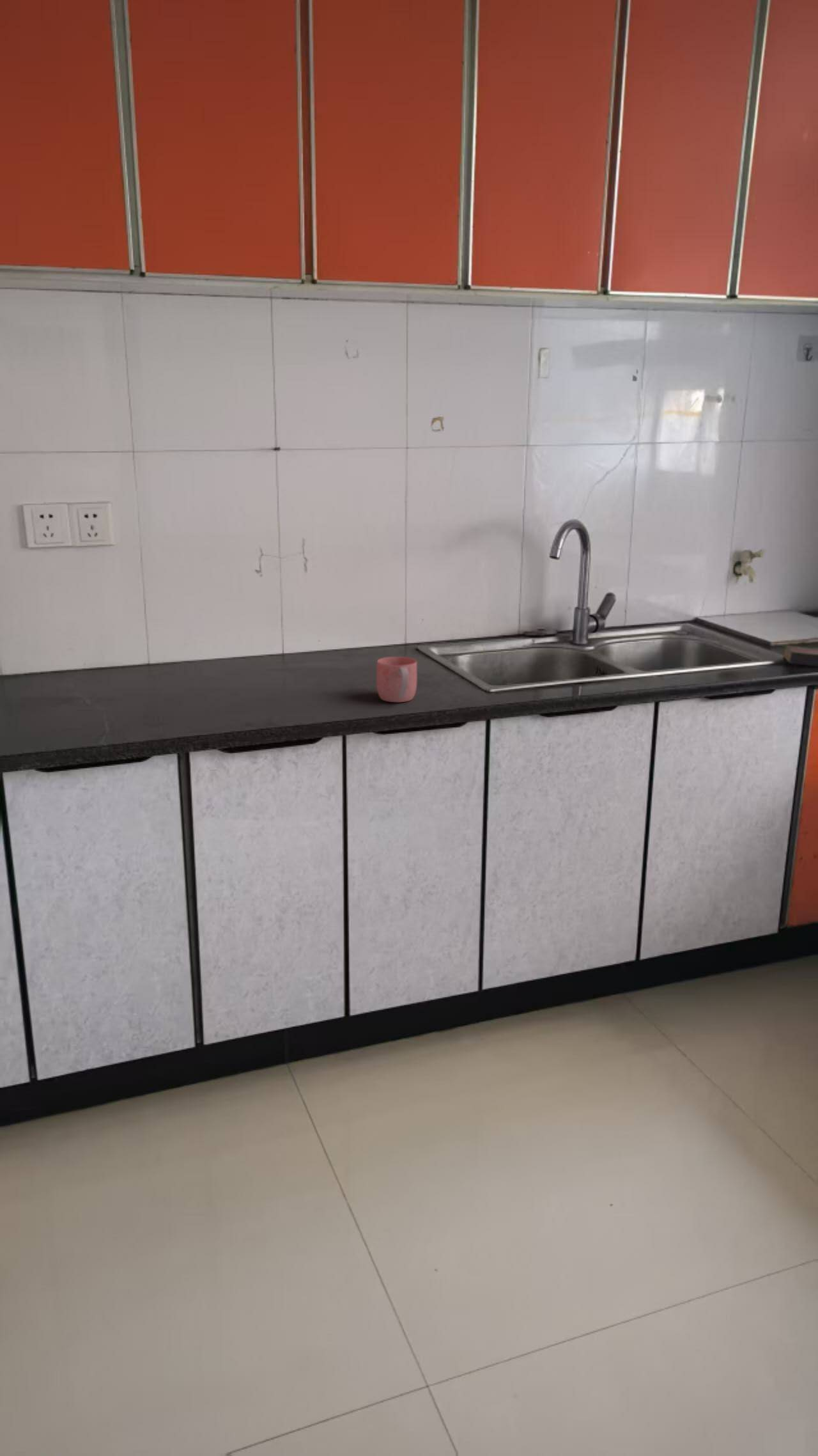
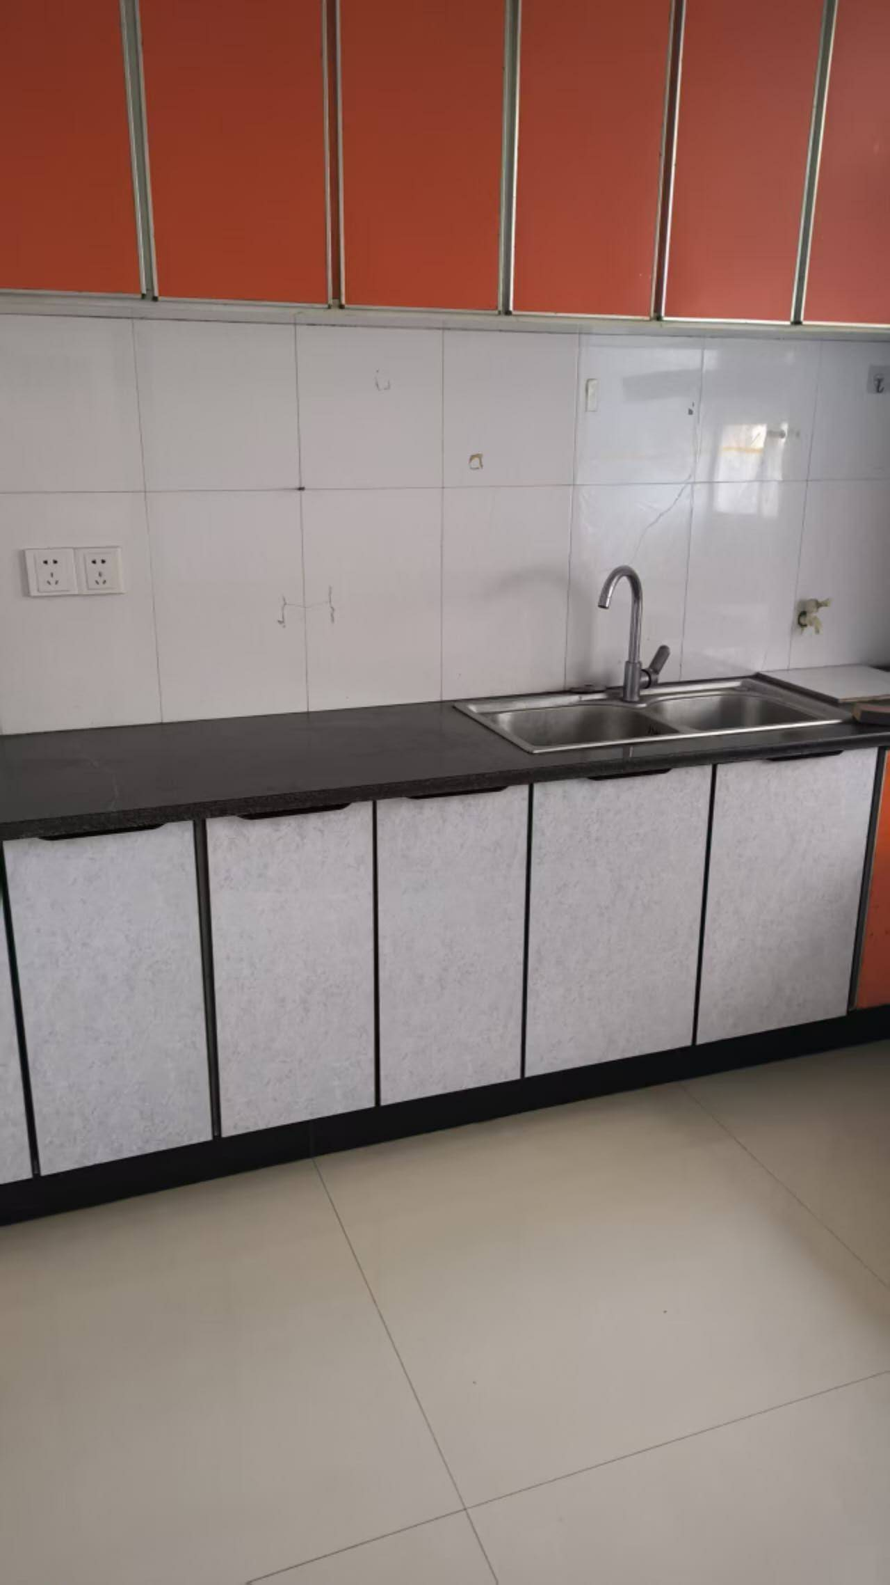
- mug [376,656,417,703]
